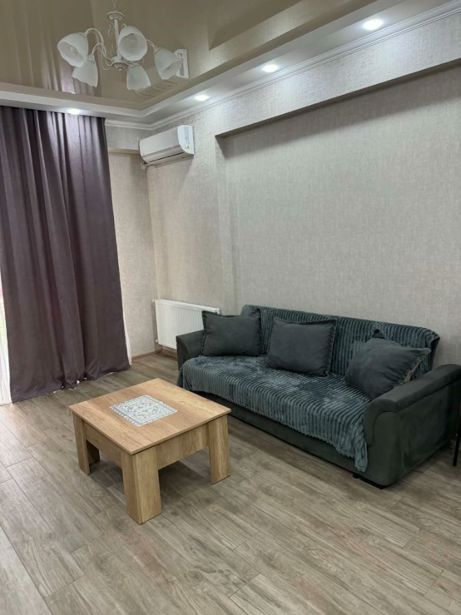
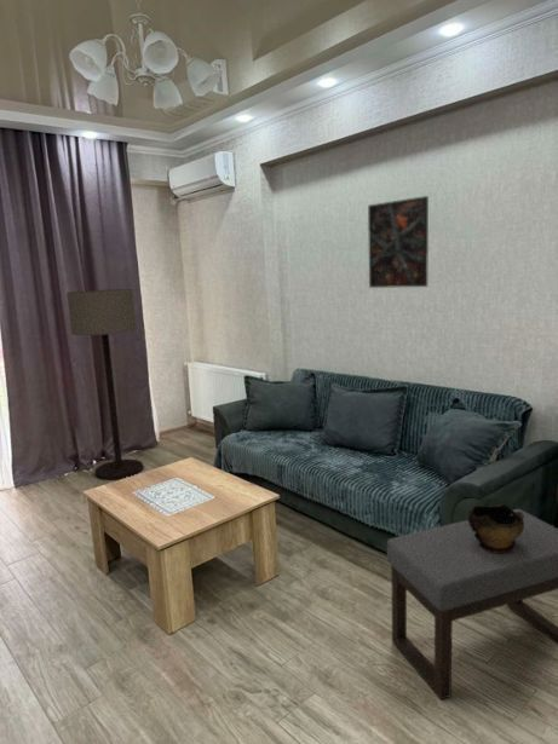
+ decorative bowl [466,503,524,552]
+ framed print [367,195,430,289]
+ floor lamp [65,288,144,481]
+ ottoman [386,508,558,702]
